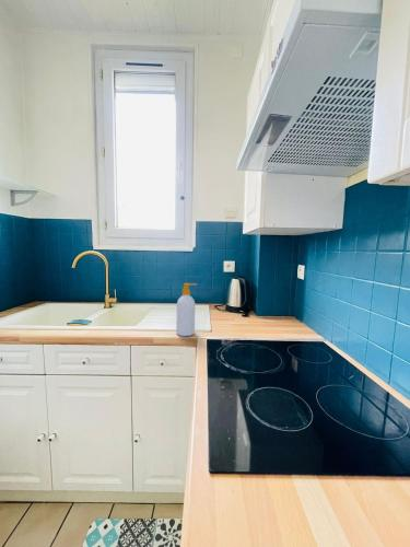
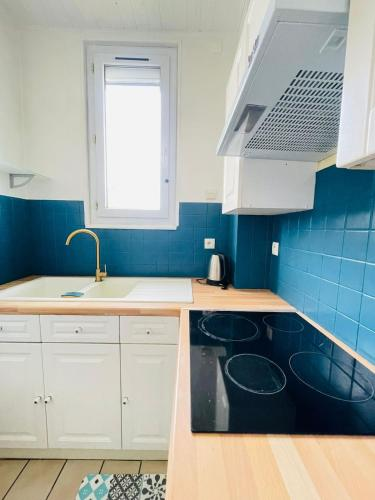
- soap bottle [175,282,198,337]
